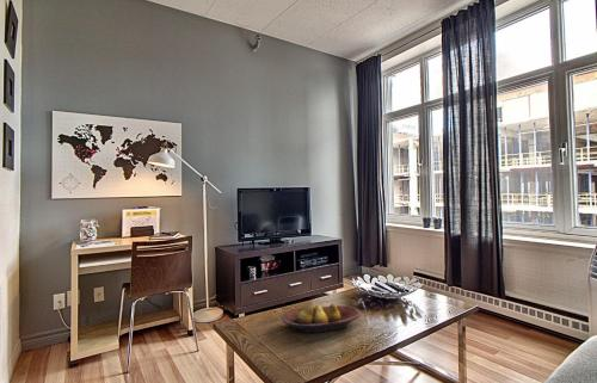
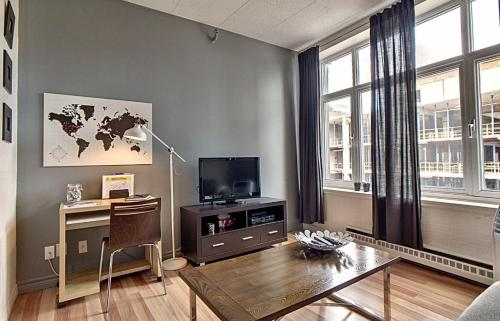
- fruit bowl [281,303,362,334]
